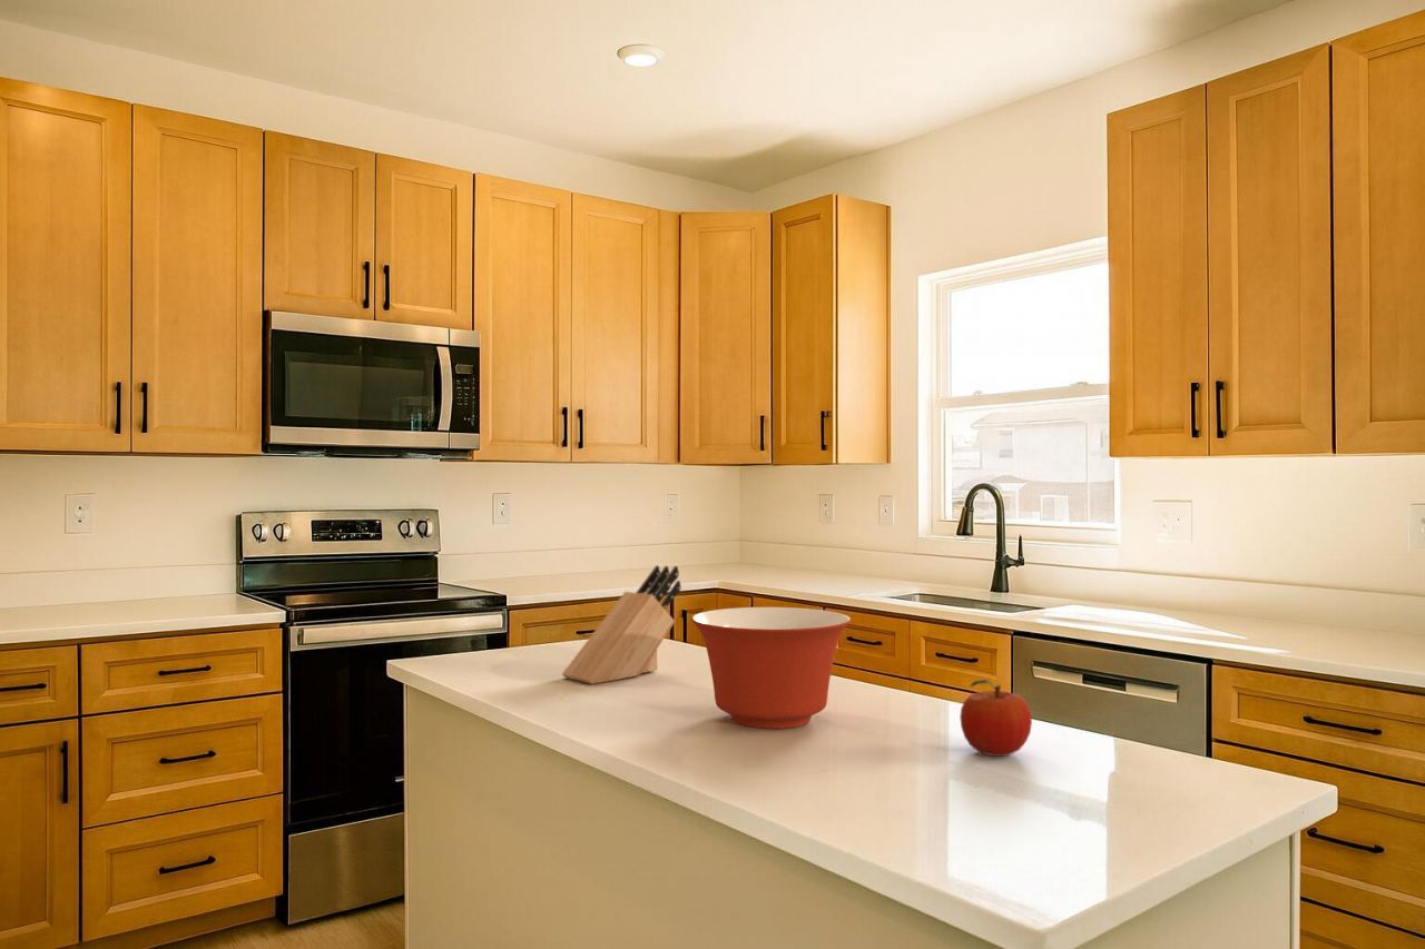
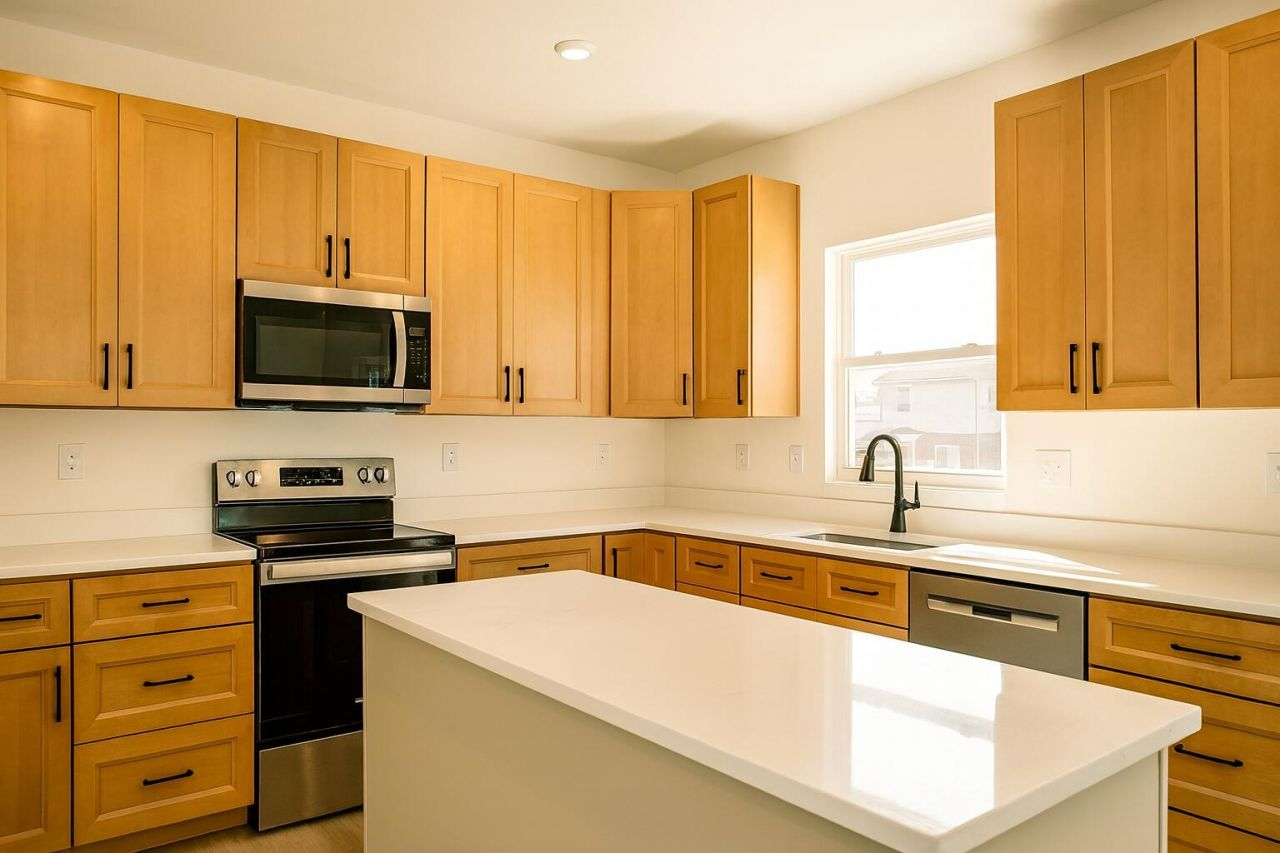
- knife block [561,564,682,685]
- fruit [959,679,1033,757]
- mixing bowl [690,606,852,730]
